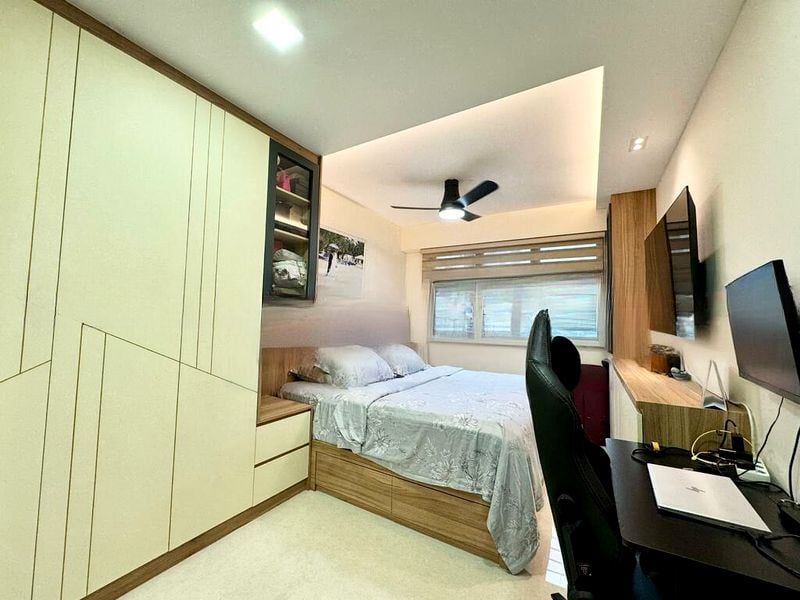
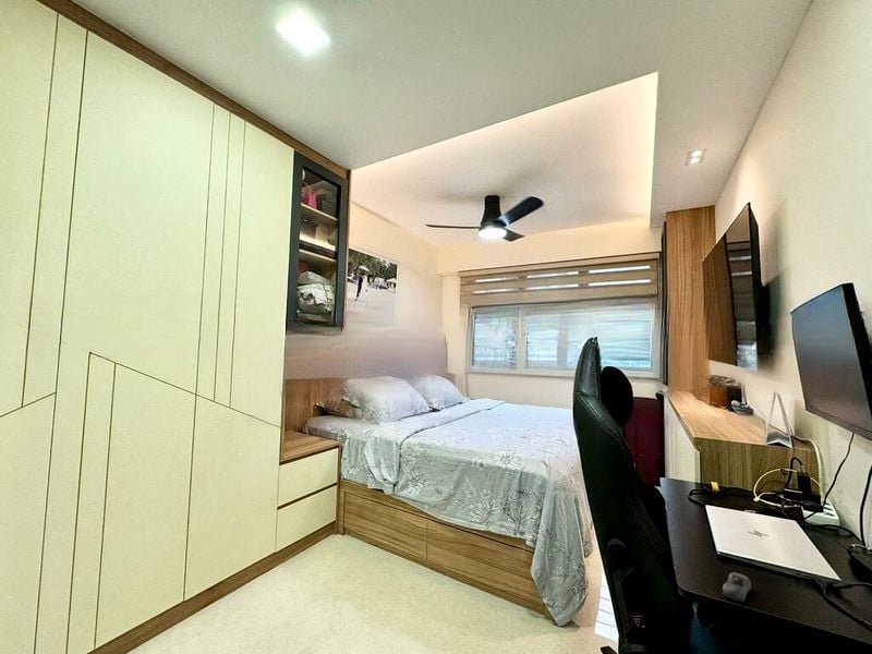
+ computer mouse [722,571,752,603]
